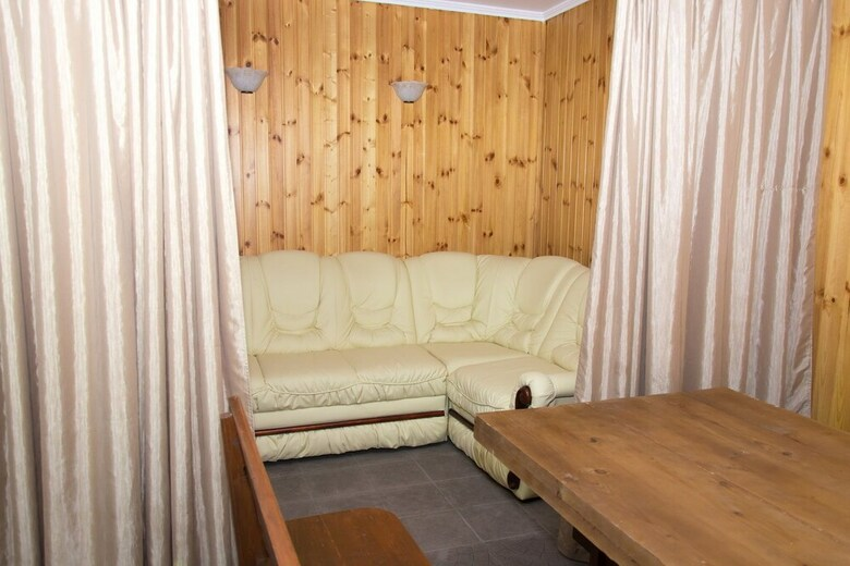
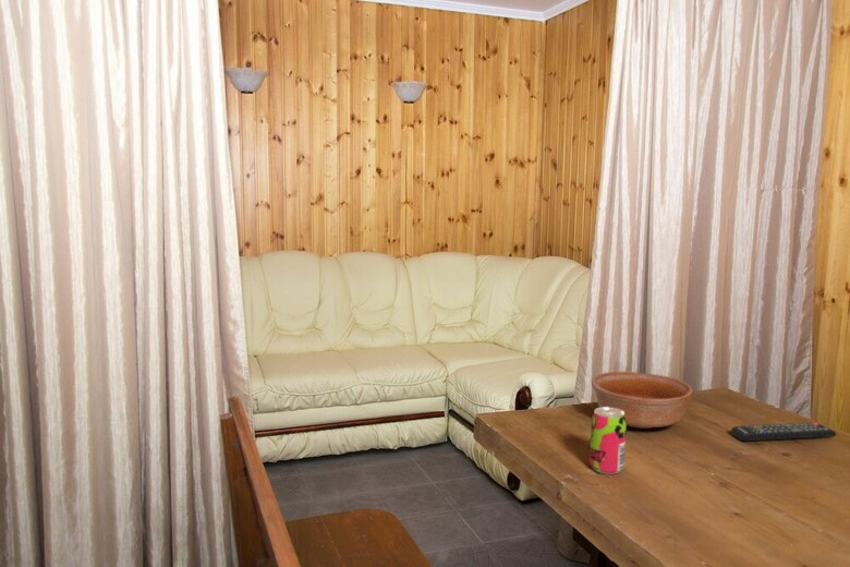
+ beverage can [588,407,628,475]
+ remote control [730,422,837,443]
+ bowl [591,371,694,430]
